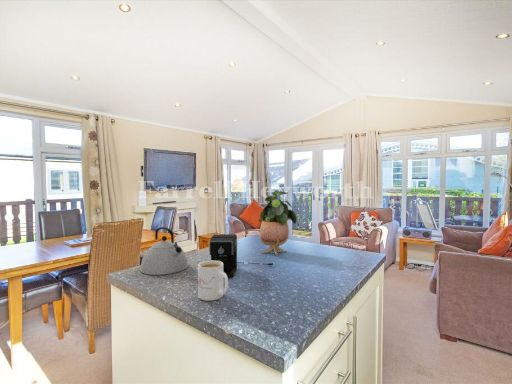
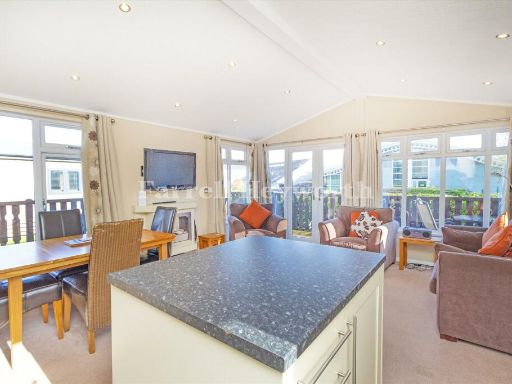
- coffee maker [208,233,274,279]
- potted plant [258,189,298,256]
- kettle [139,226,189,276]
- mug [197,260,229,302]
